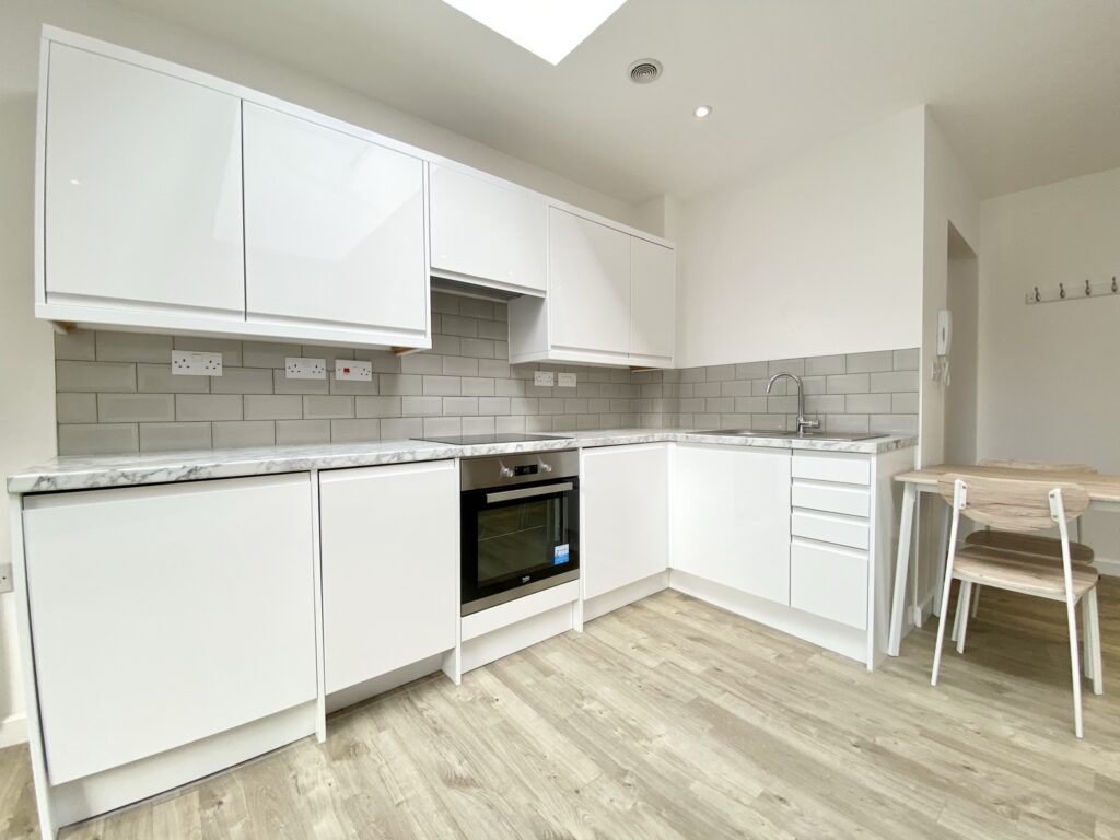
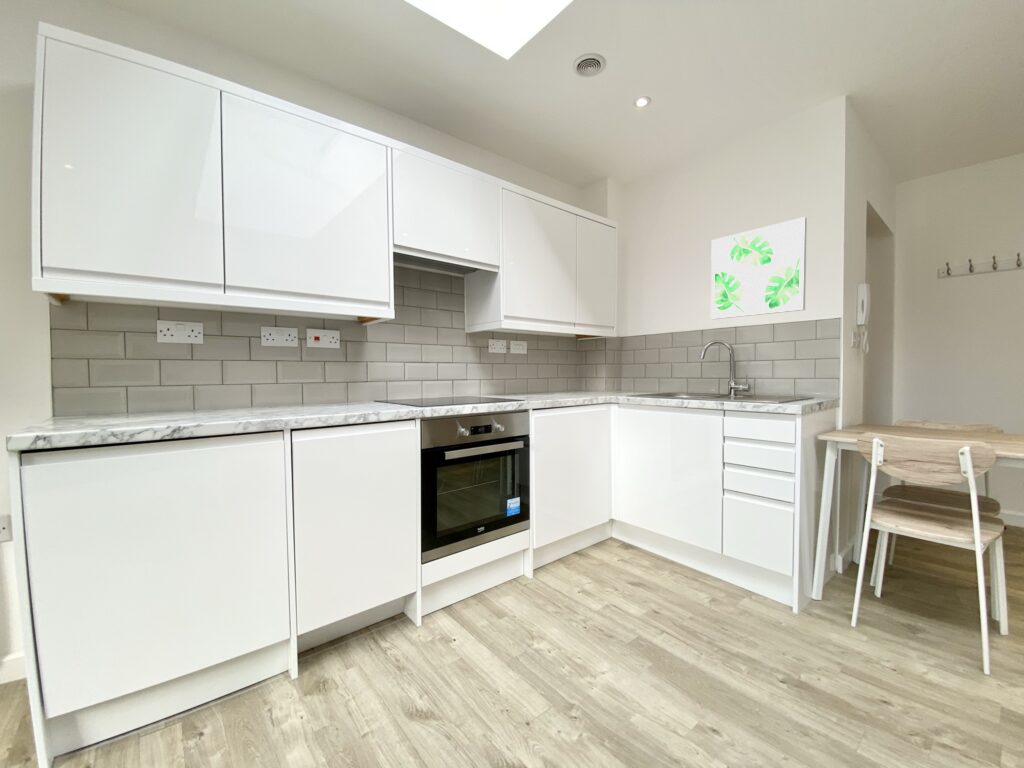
+ wall art [710,216,808,320]
